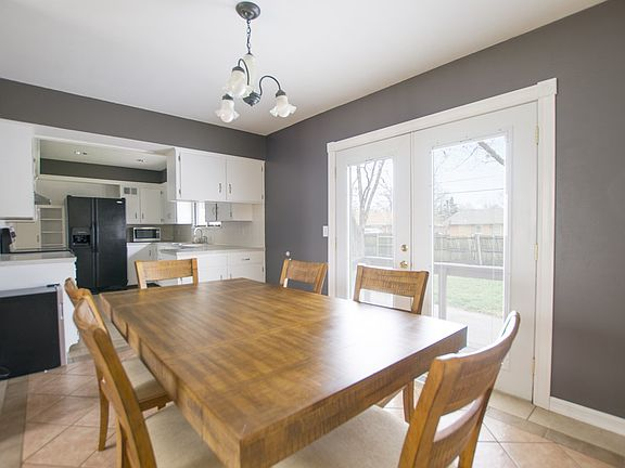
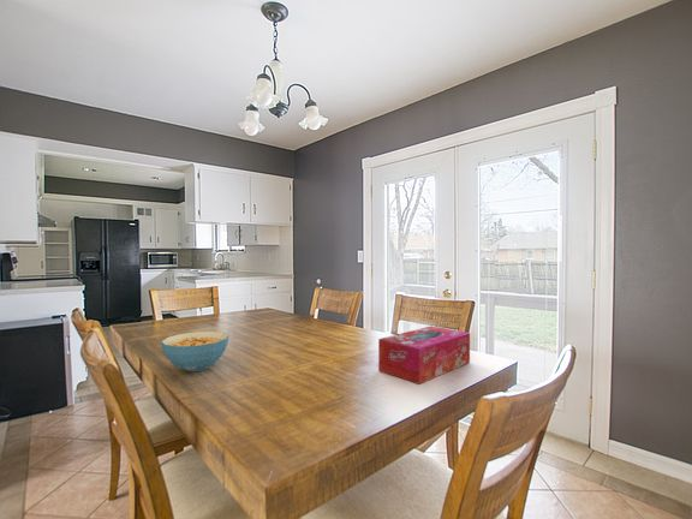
+ cereal bowl [160,330,229,372]
+ tissue box [377,324,471,386]
